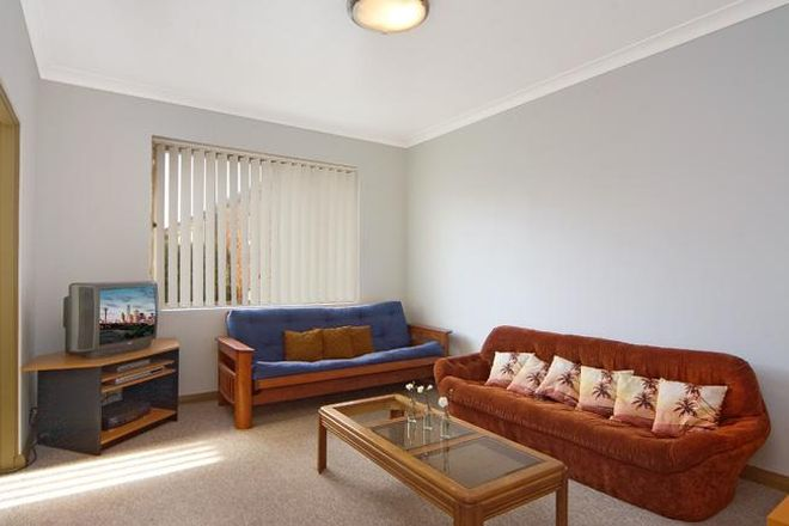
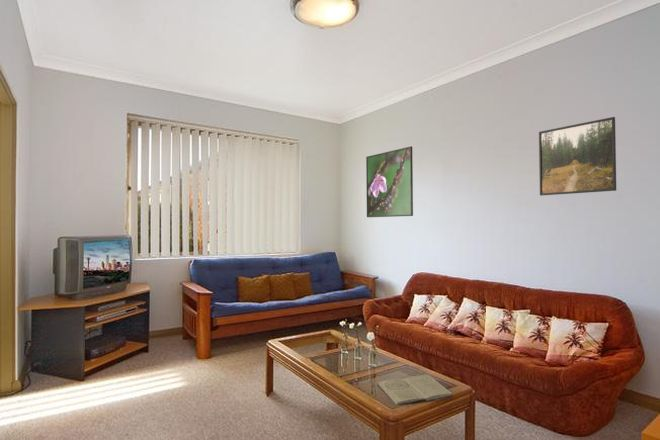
+ book [376,374,454,406]
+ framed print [538,116,617,197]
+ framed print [365,145,414,218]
